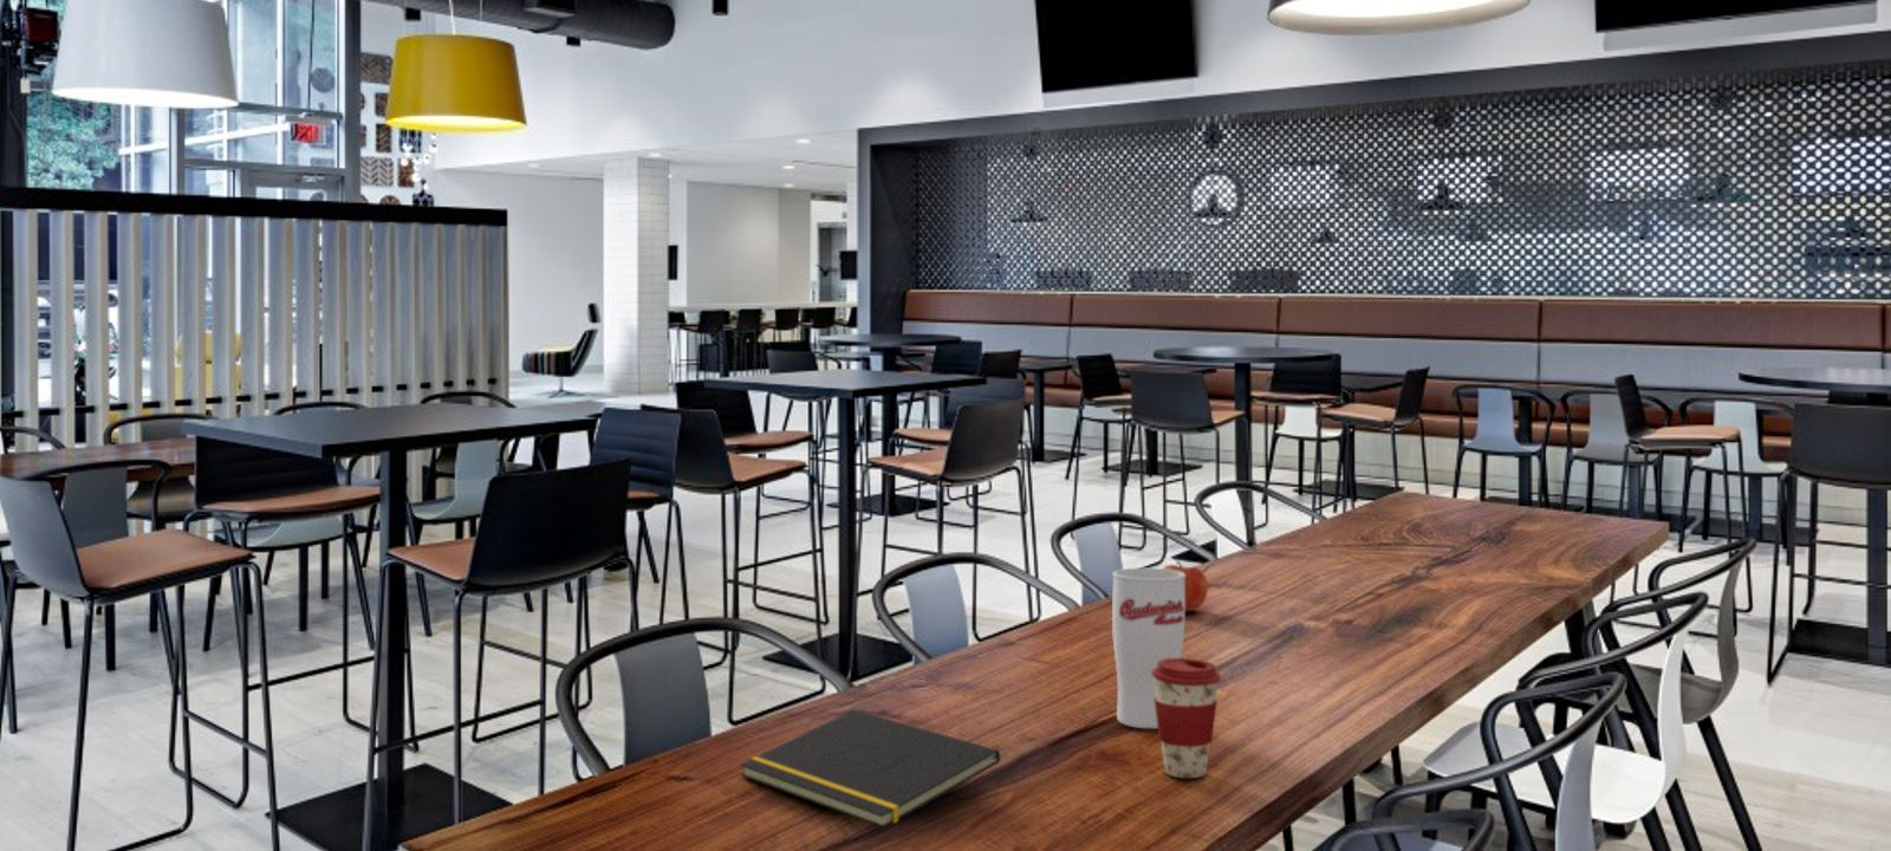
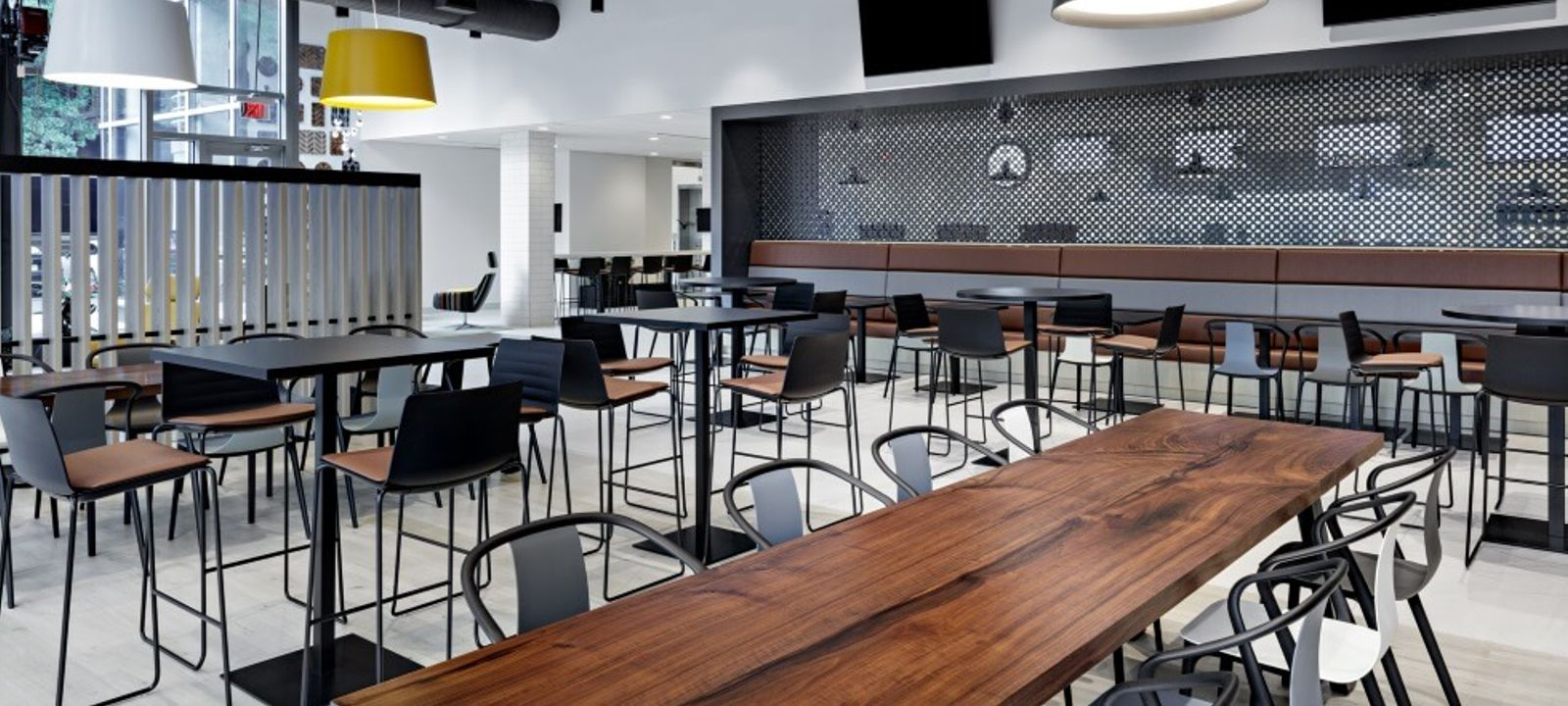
- fruit [1161,559,1210,612]
- notepad [739,708,1002,829]
- cup [1111,568,1185,729]
- coffee cup [1153,657,1222,779]
